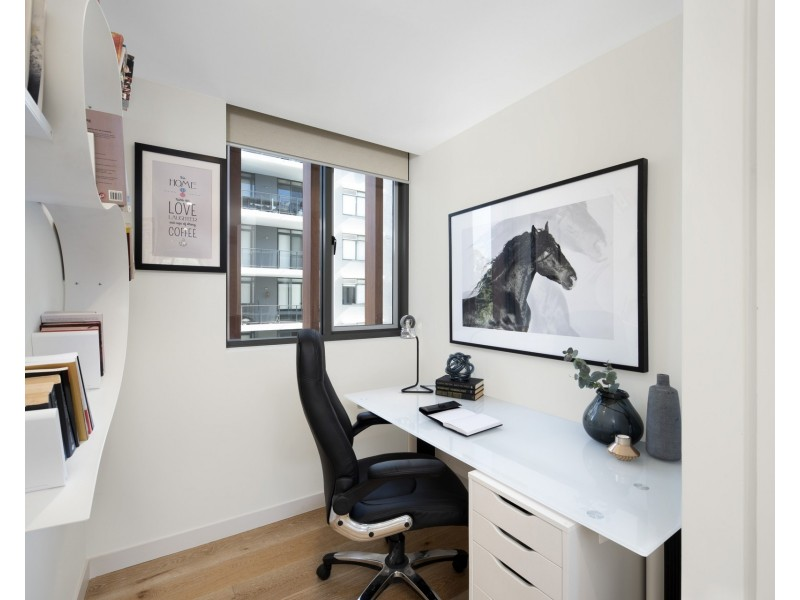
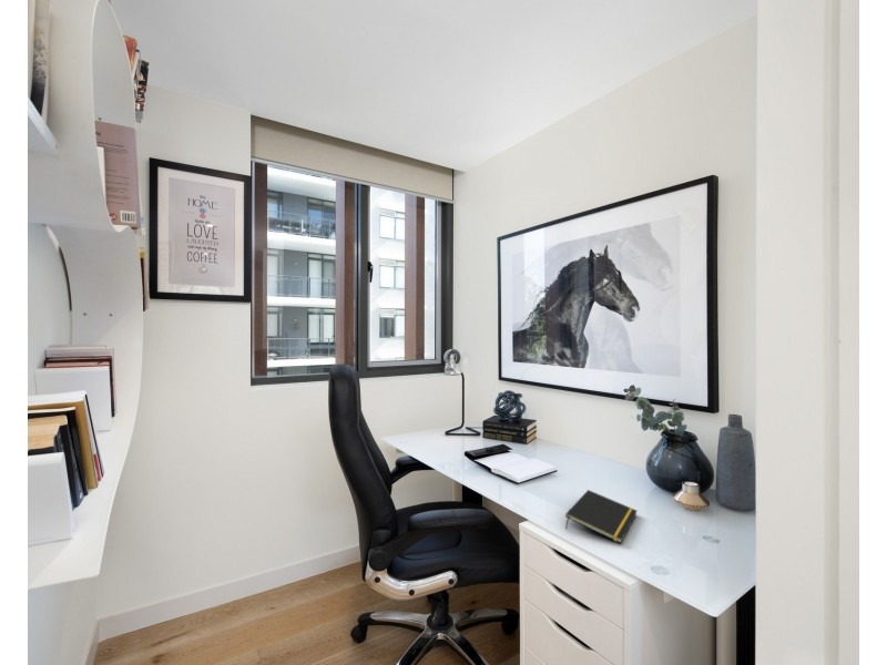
+ notepad [564,489,638,544]
